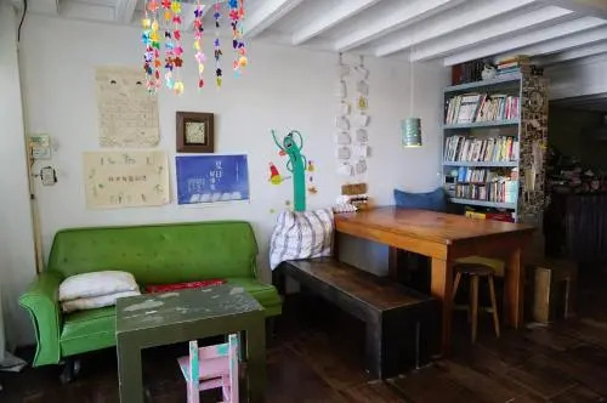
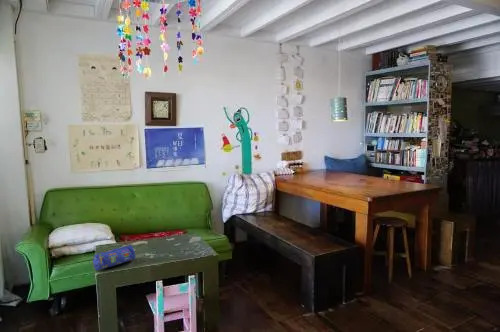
+ pencil case [92,243,137,271]
